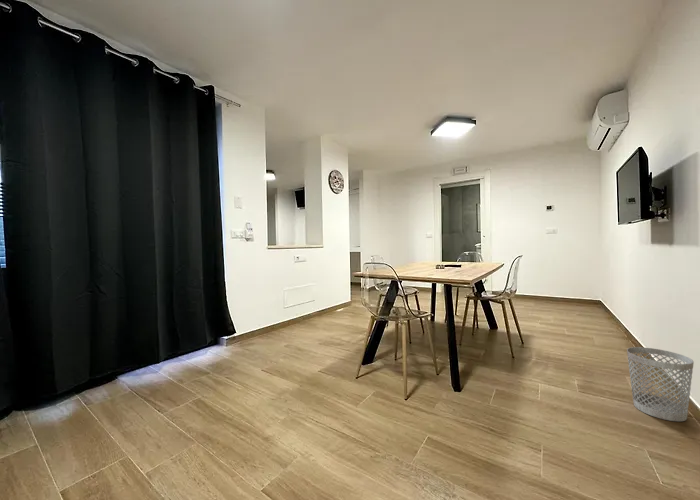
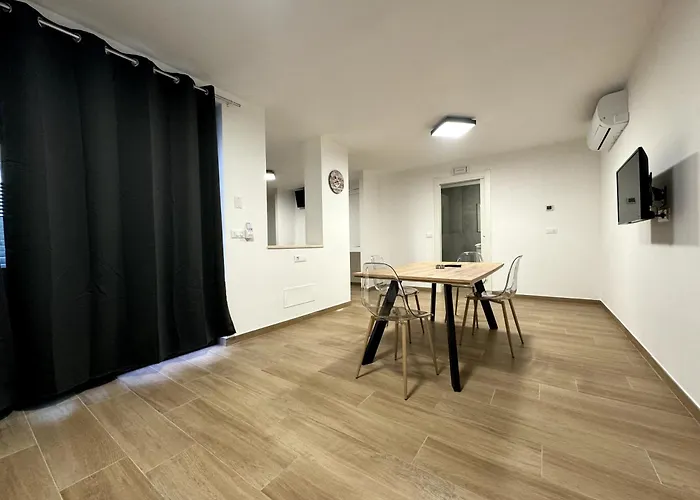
- wastebasket [626,346,695,422]
